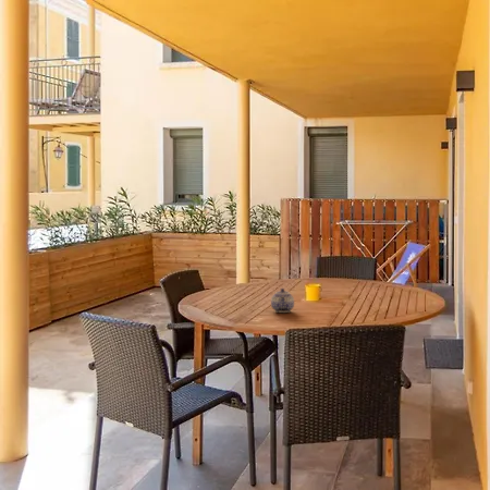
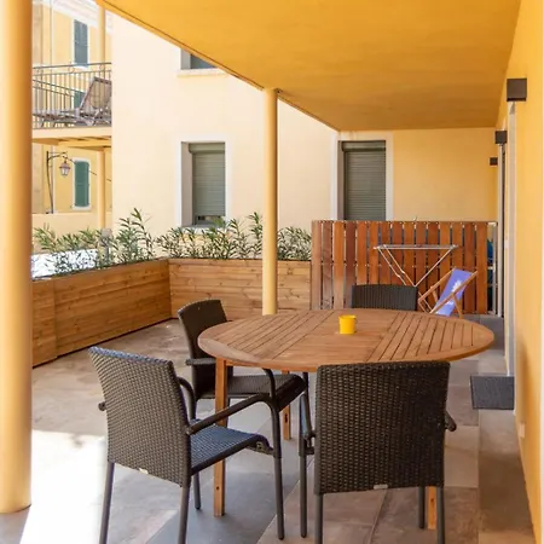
- teapot [270,287,295,314]
